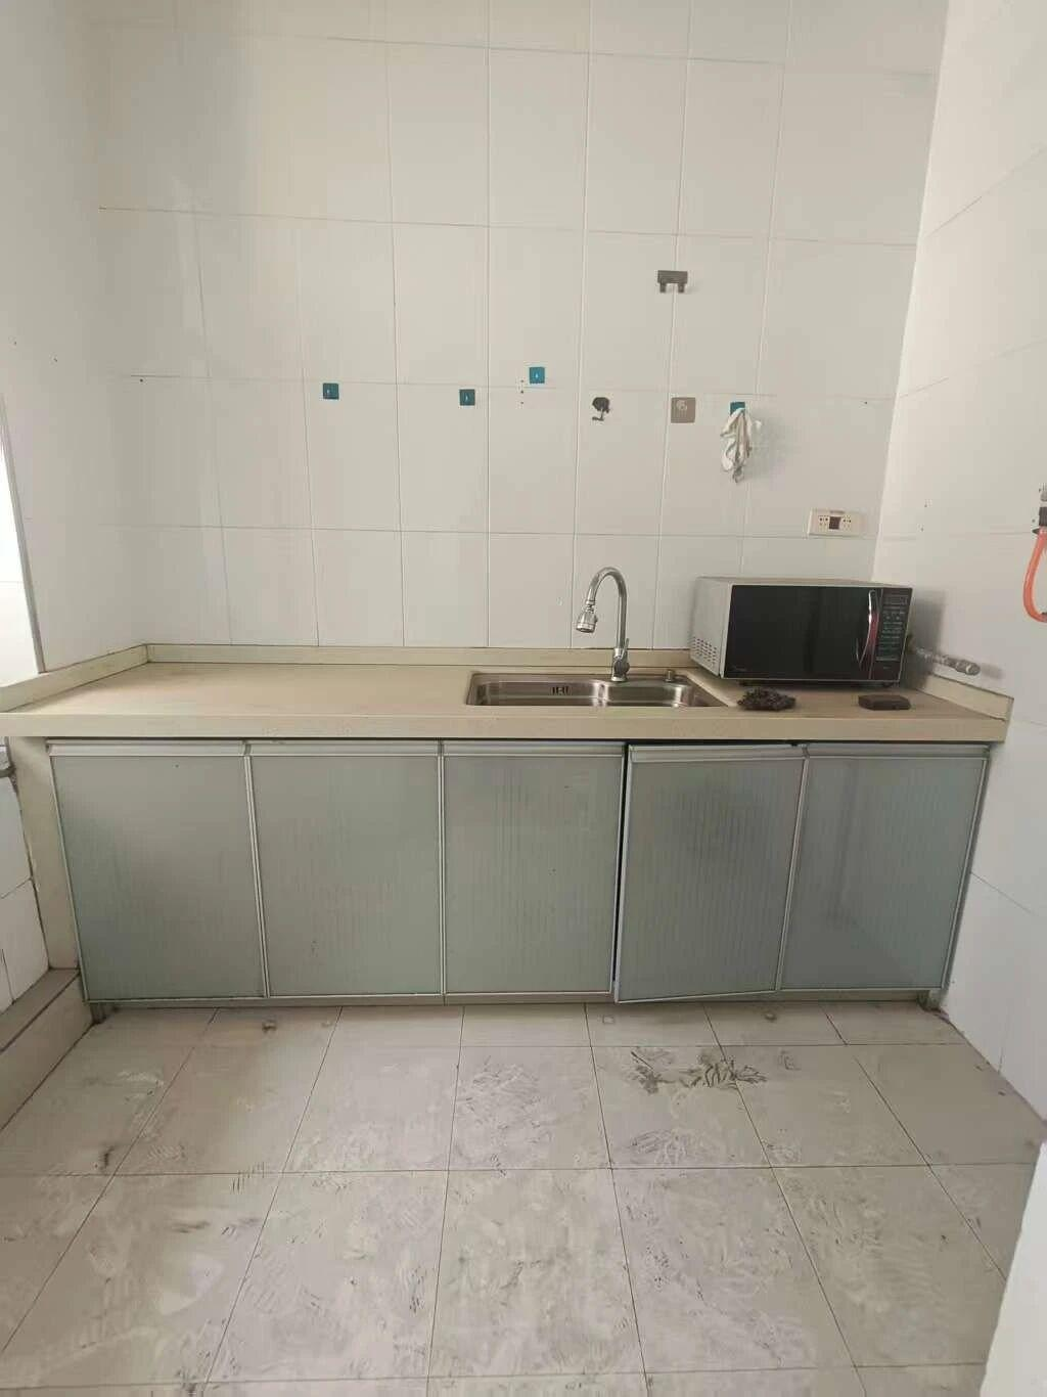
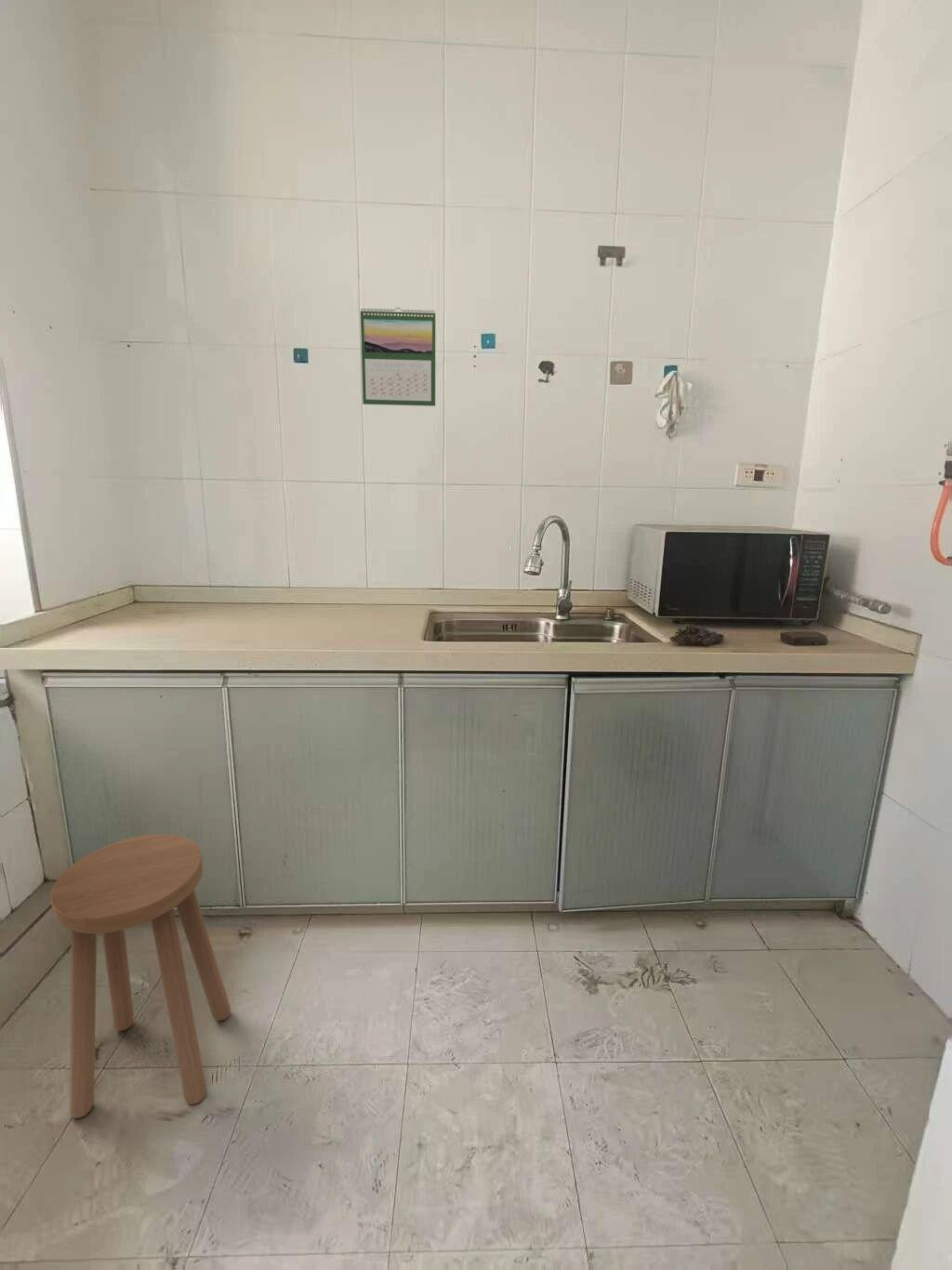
+ stool [50,833,231,1119]
+ calendar [360,307,436,407]
